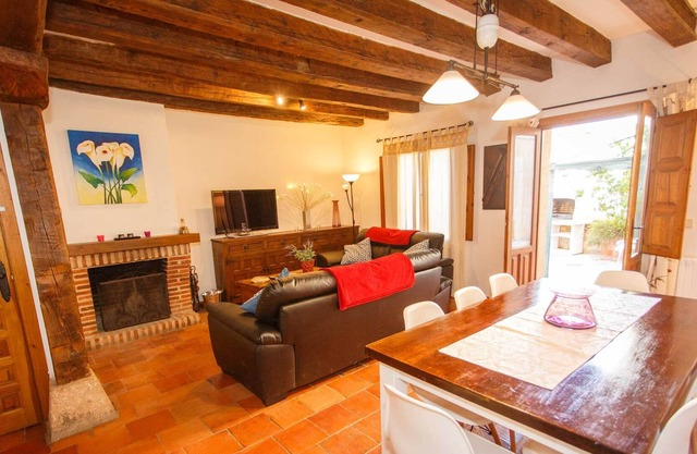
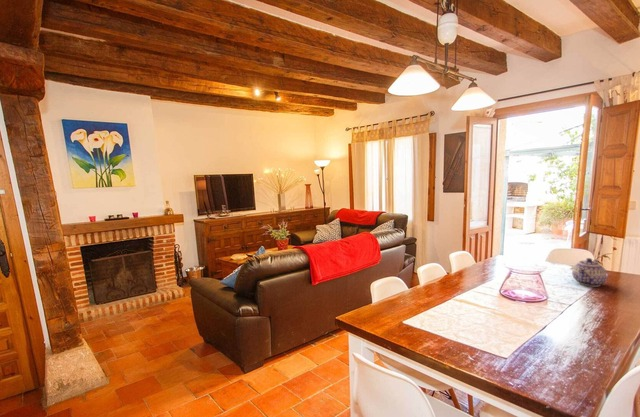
+ teapot [571,257,608,288]
